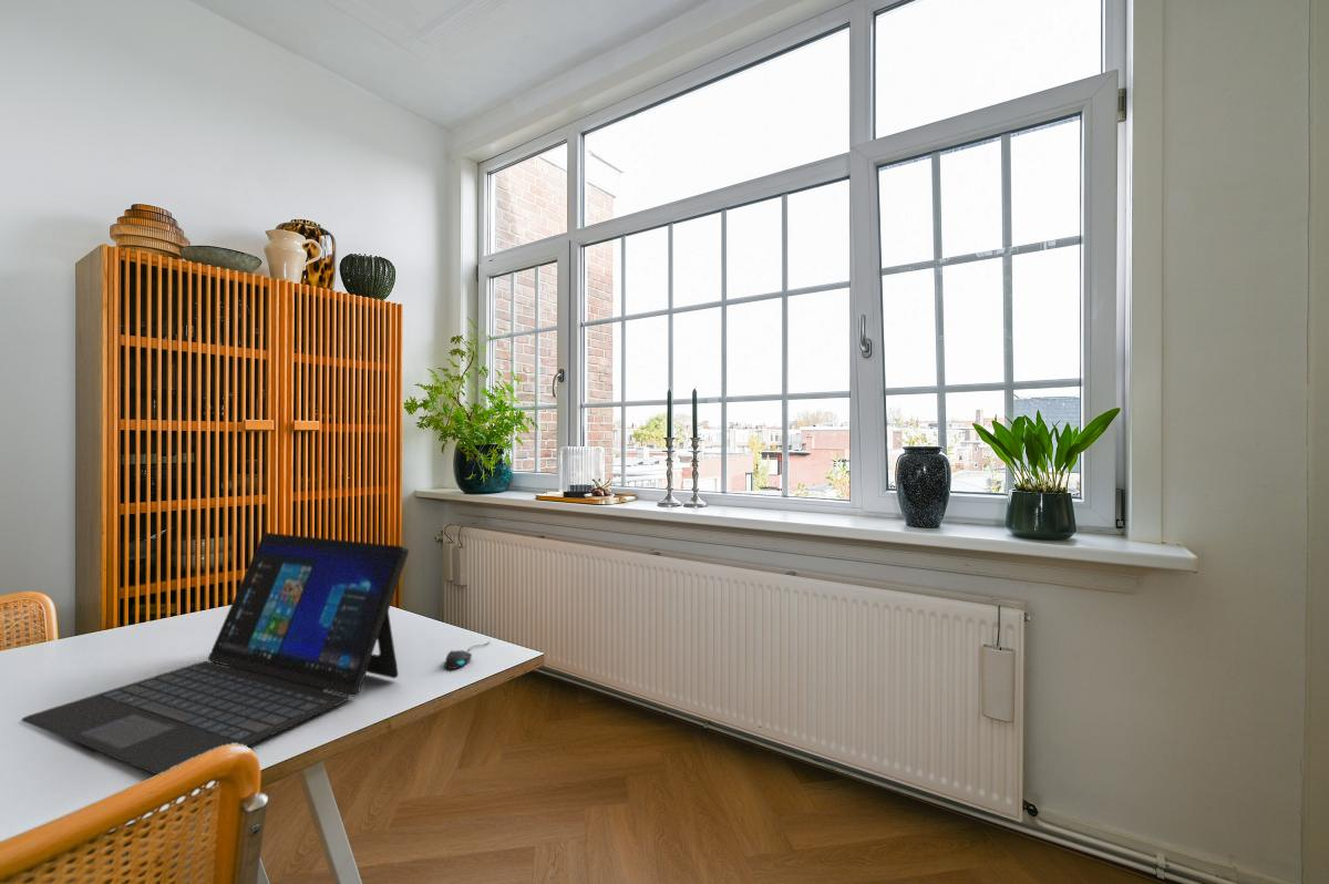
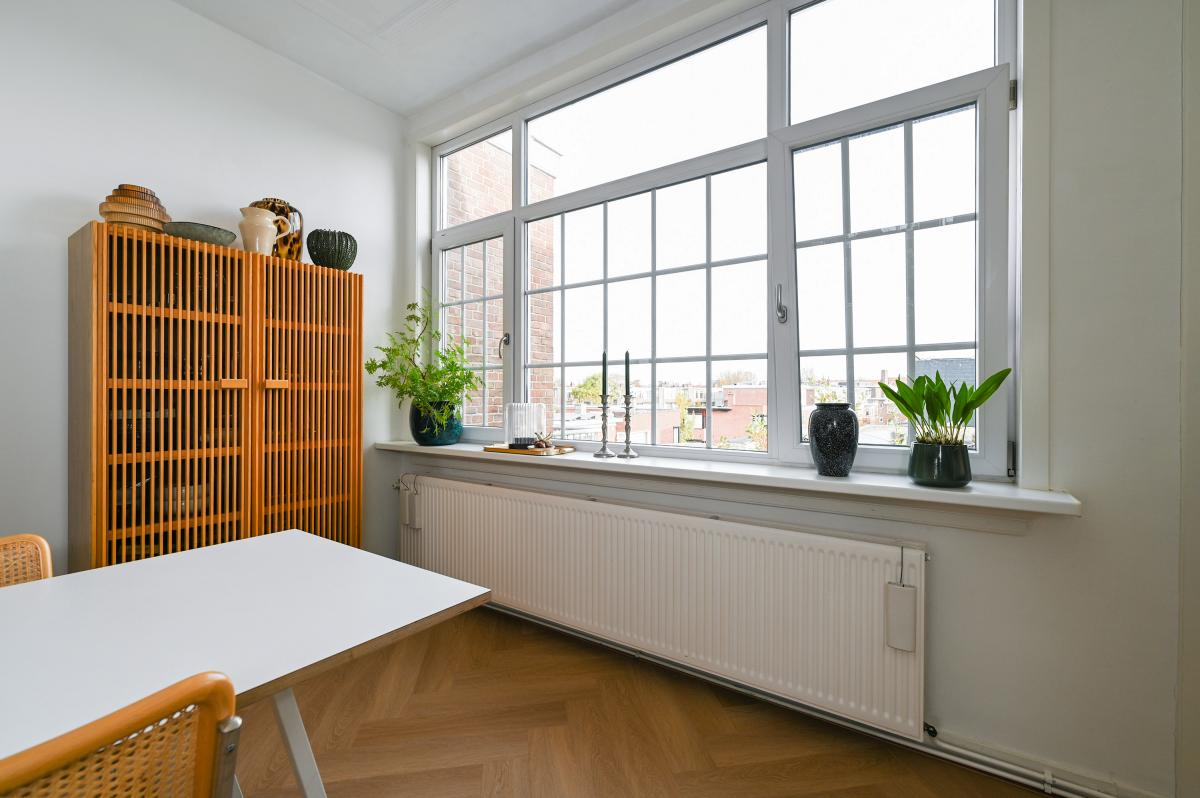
- laptop [21,532,410,775]
- mouse [443,639,491,670]
